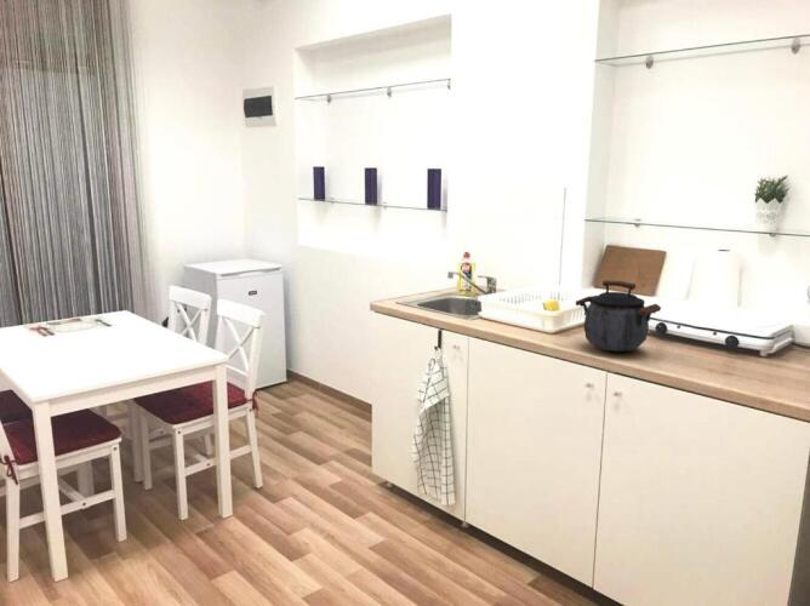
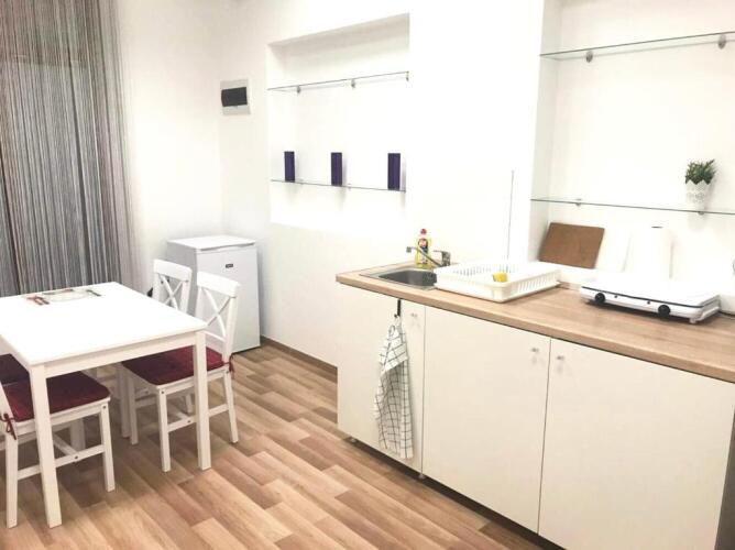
- kettle [575,279,662,353]
